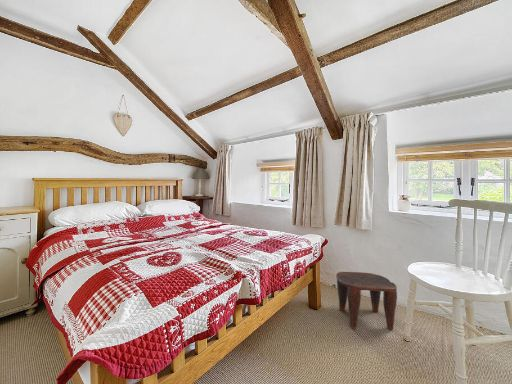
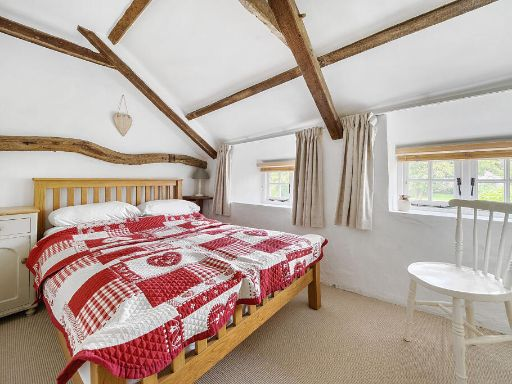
- stool [335,271,398,330]
